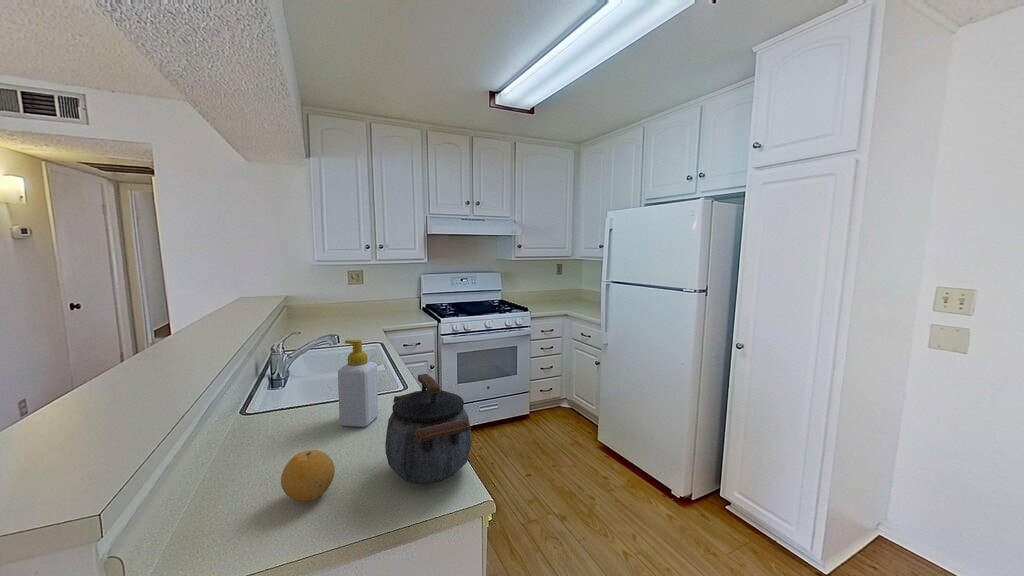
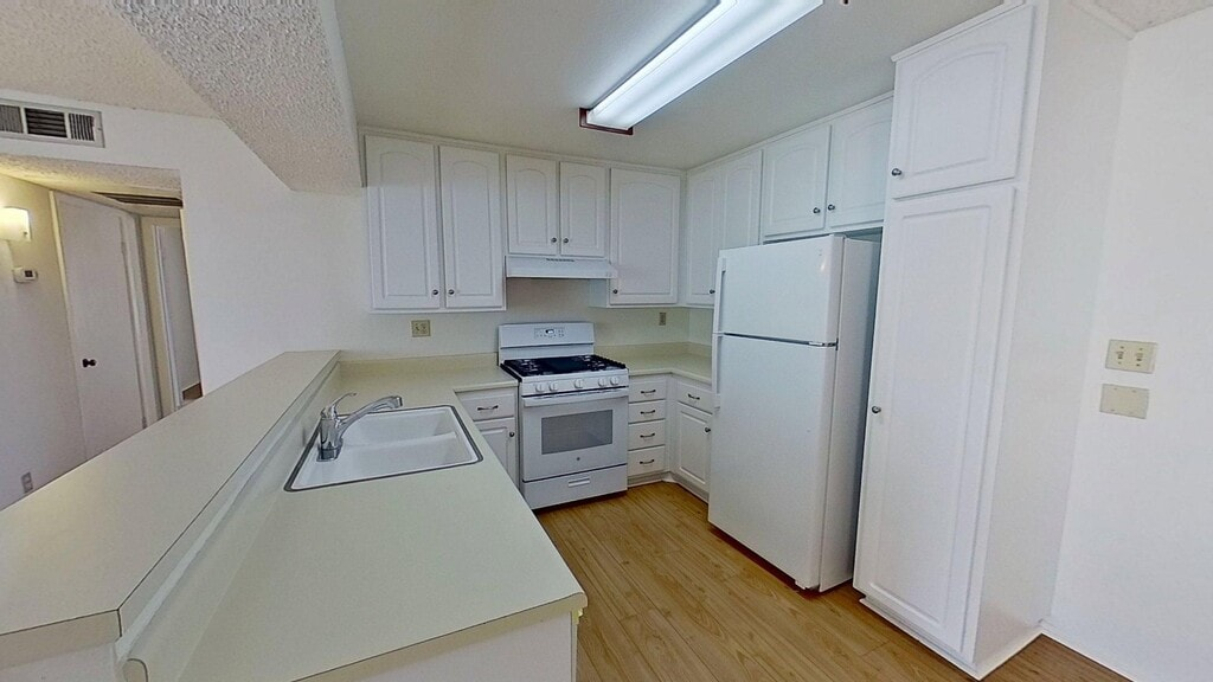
- kettle [384,373,473,485]
- soap bottle [337,339,379,428]
- fruit [280,449,336,502]
